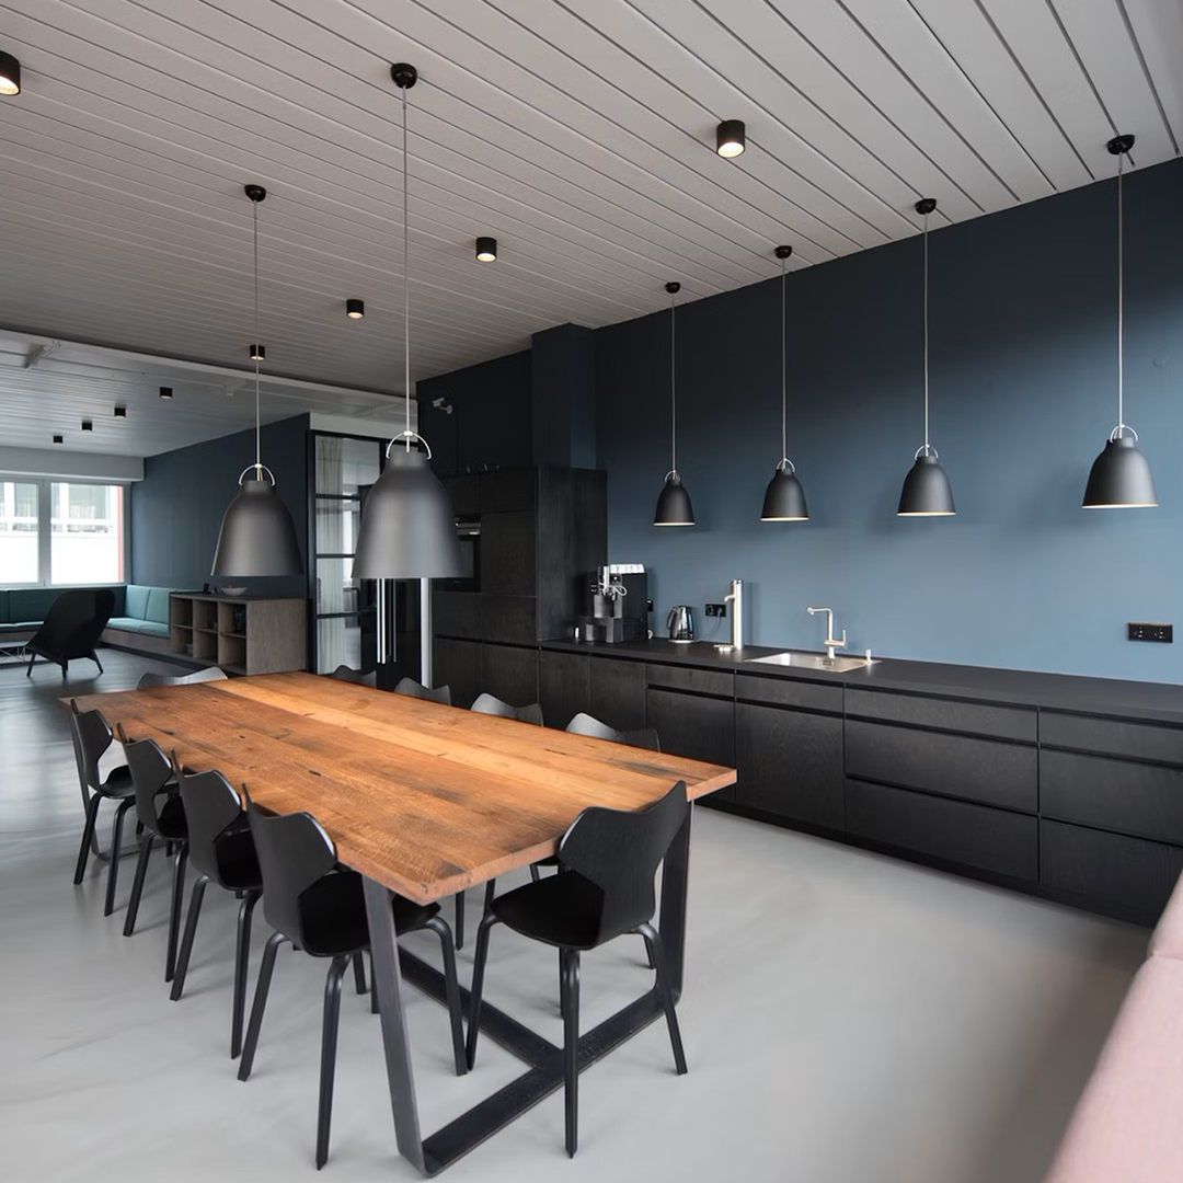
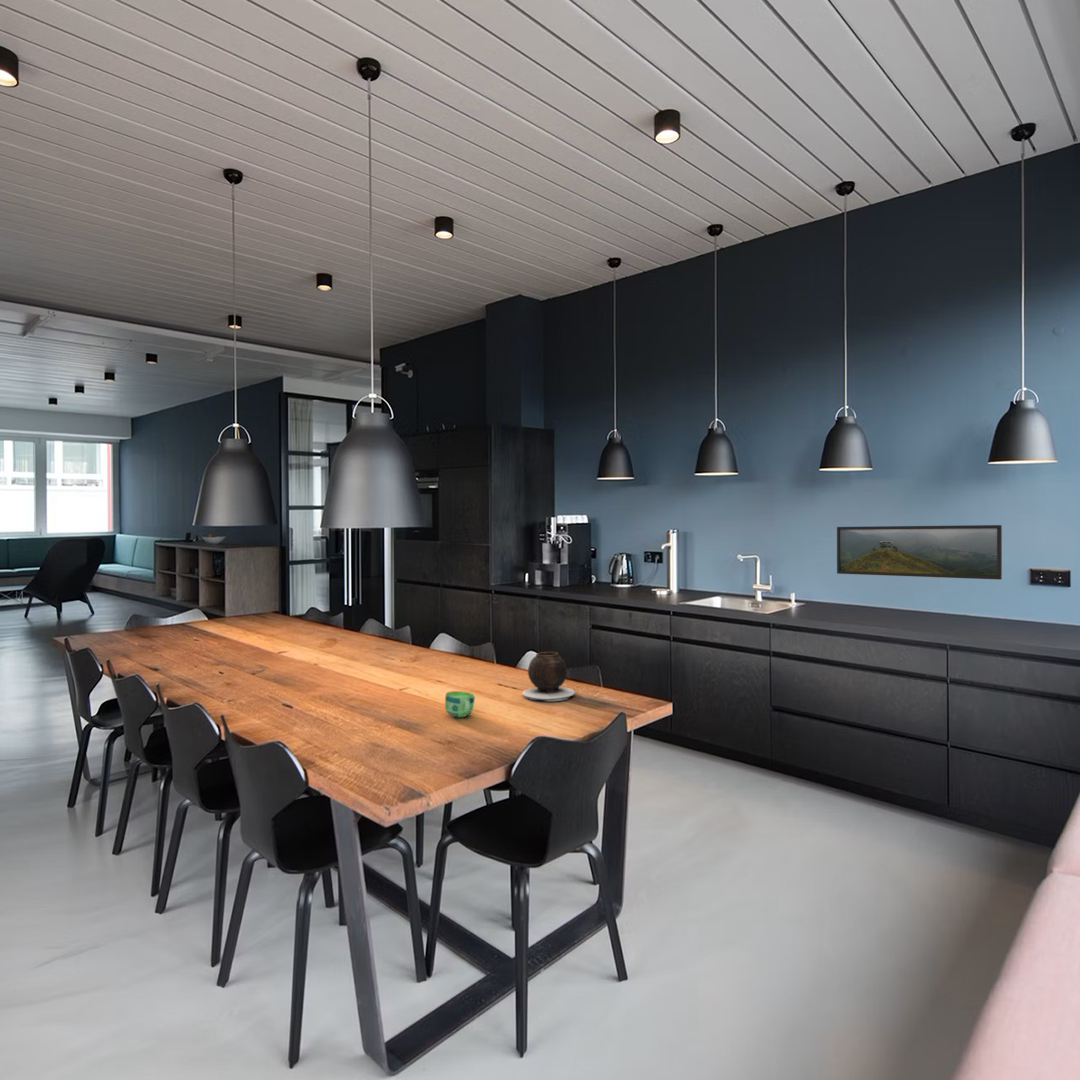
+ cup [444,690,476,718]
+ vase [521,651,576,702]
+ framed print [836,524,1003,581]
